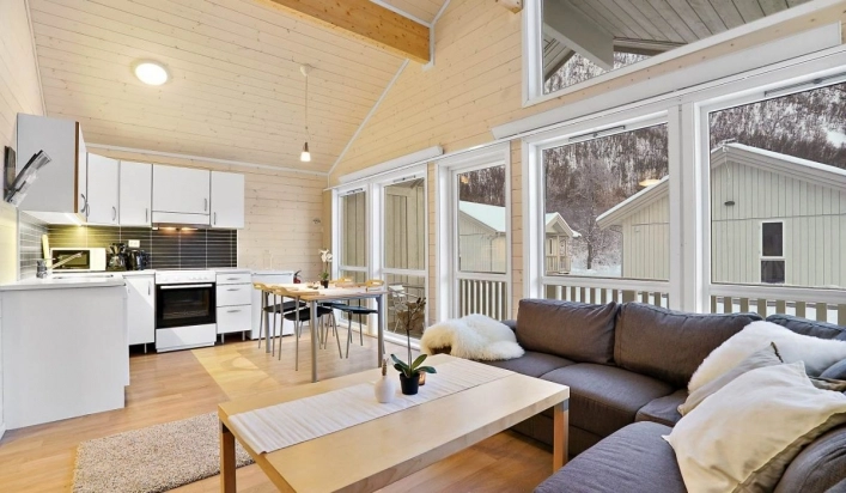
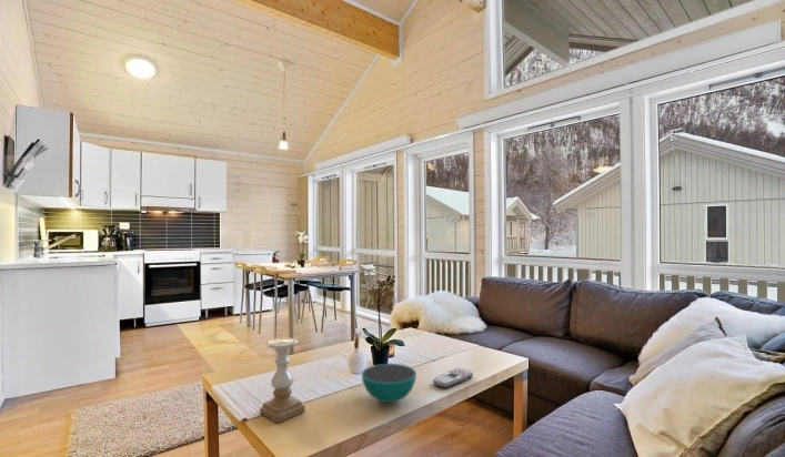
+ remote control [432,367,474,389]
+ candle holder [259,337,306,424]
+ bowl [361,363,417,404]
